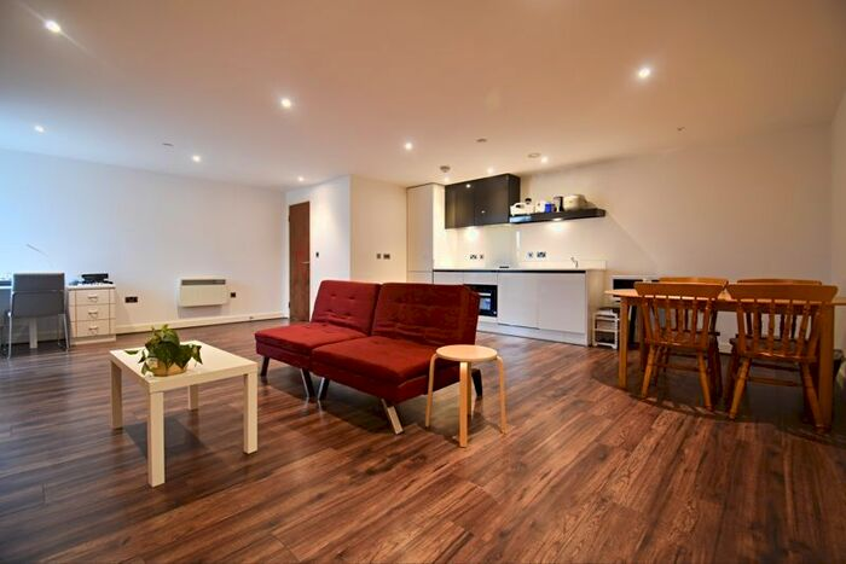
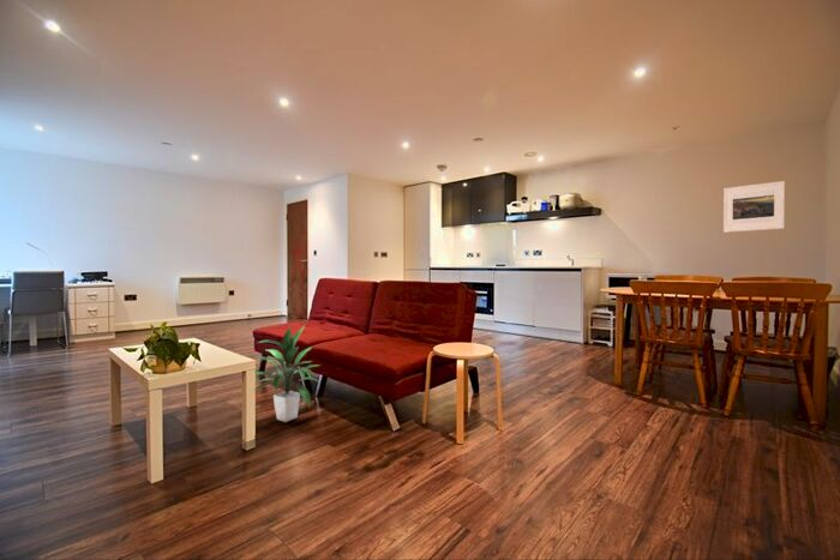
+ indoor plant [254,325,322,423]
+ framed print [722,180,786,234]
